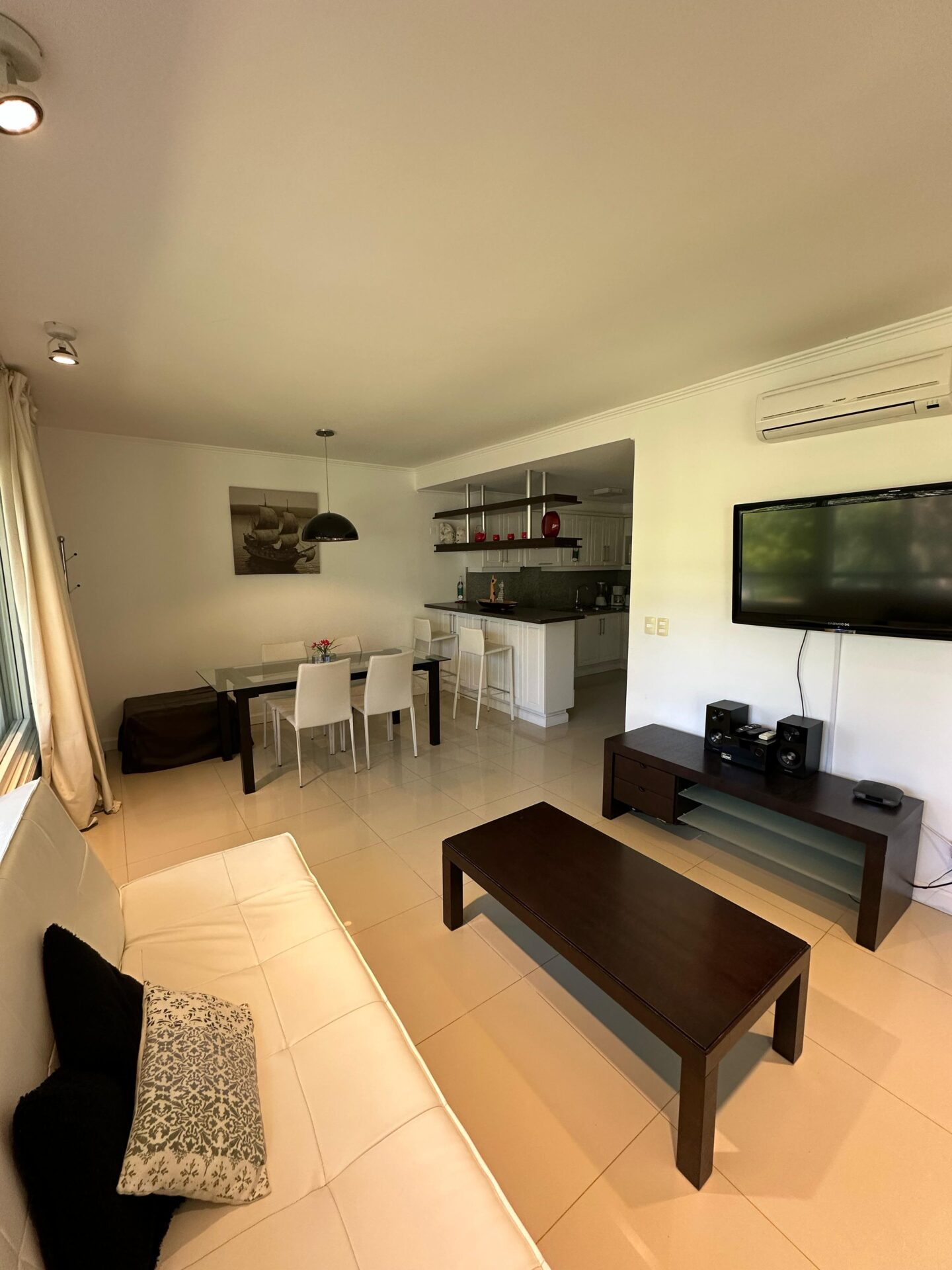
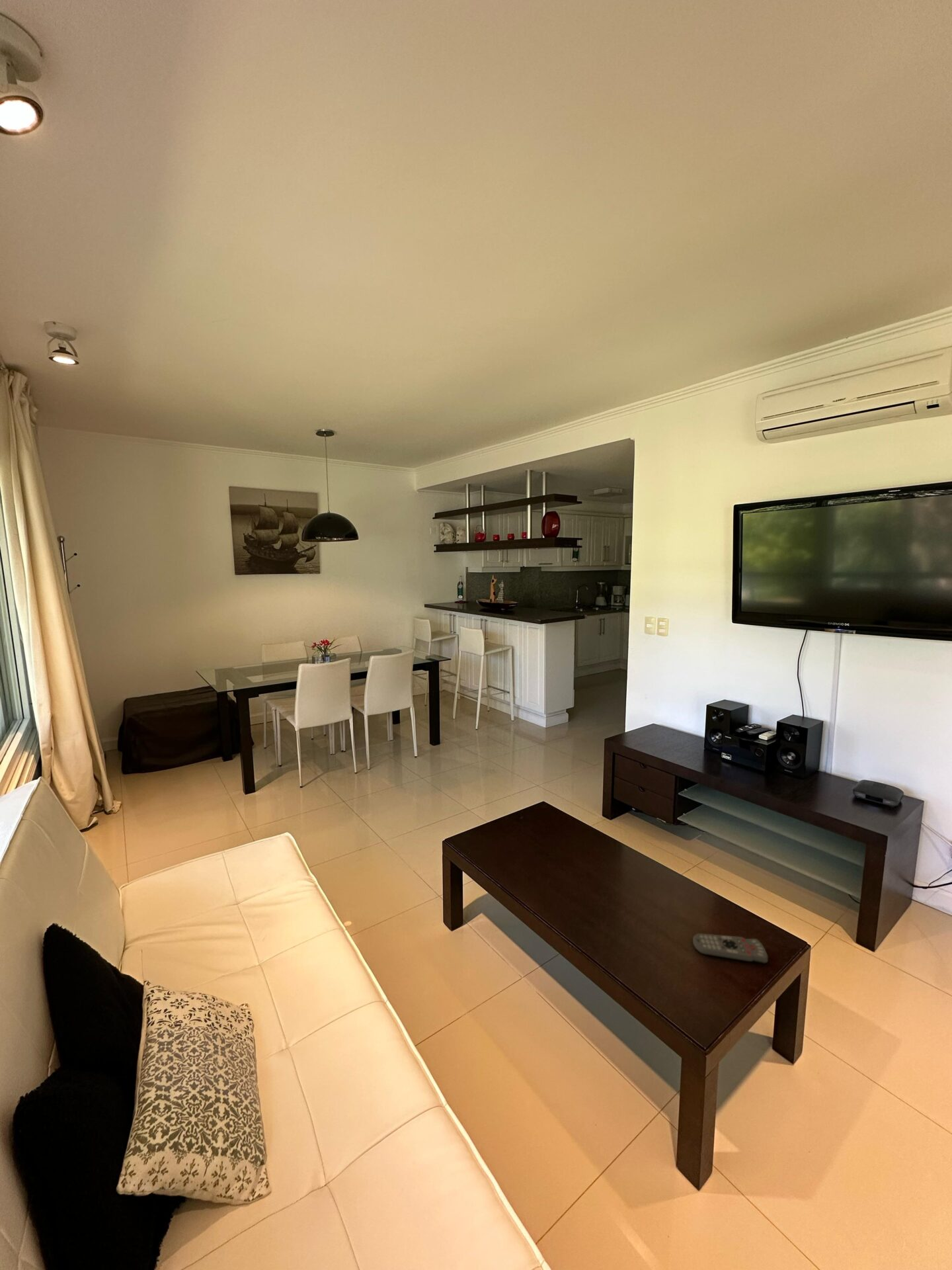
+ remote control [692,933,769,964]
